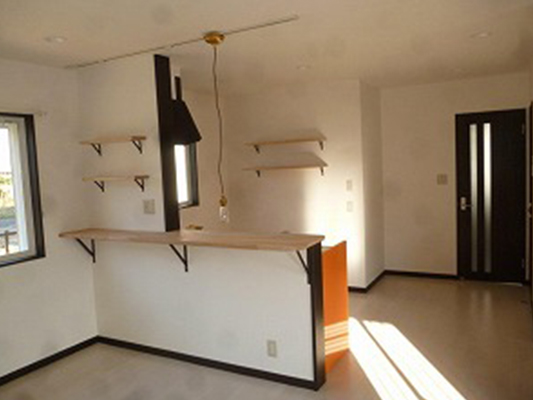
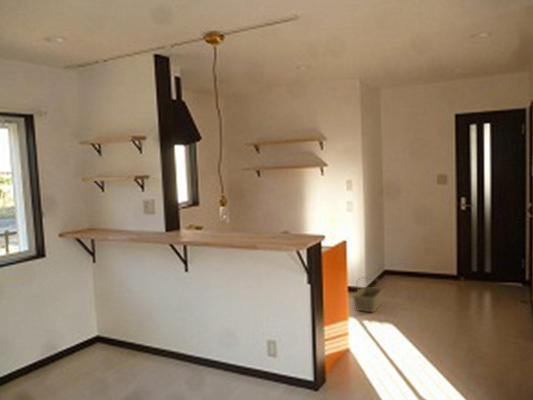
+ basket [351,277,385,313]
